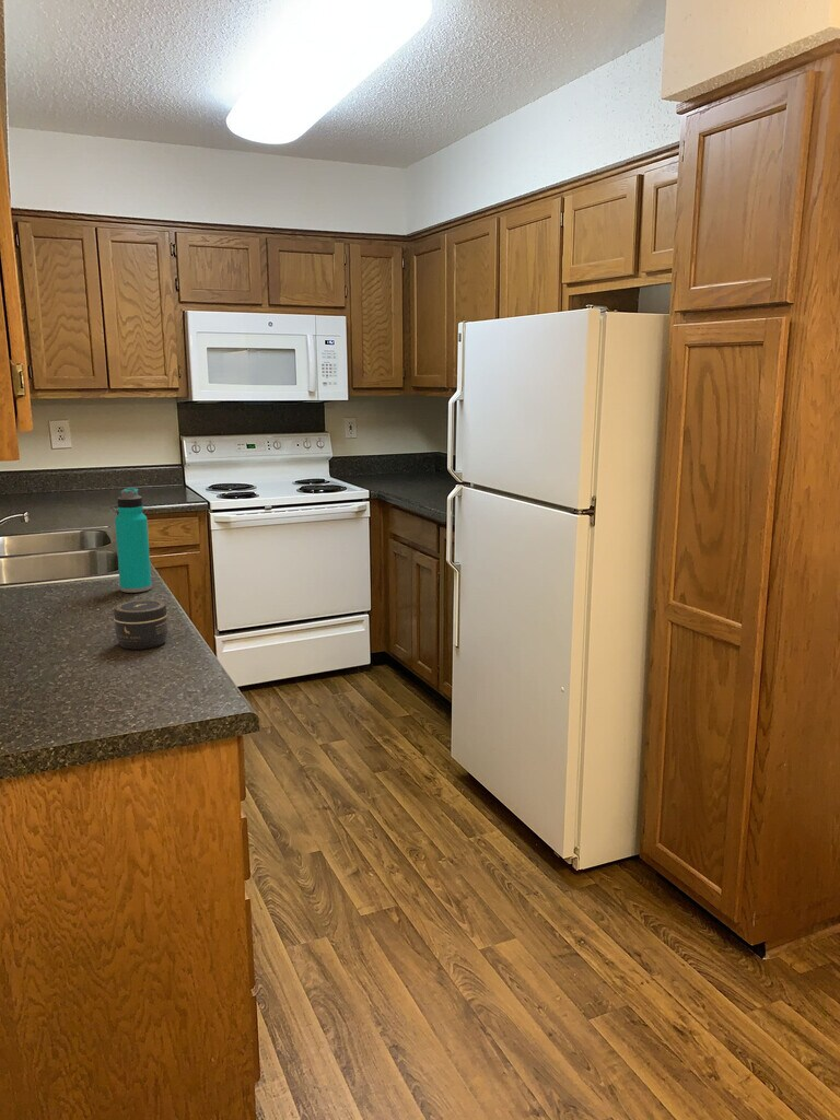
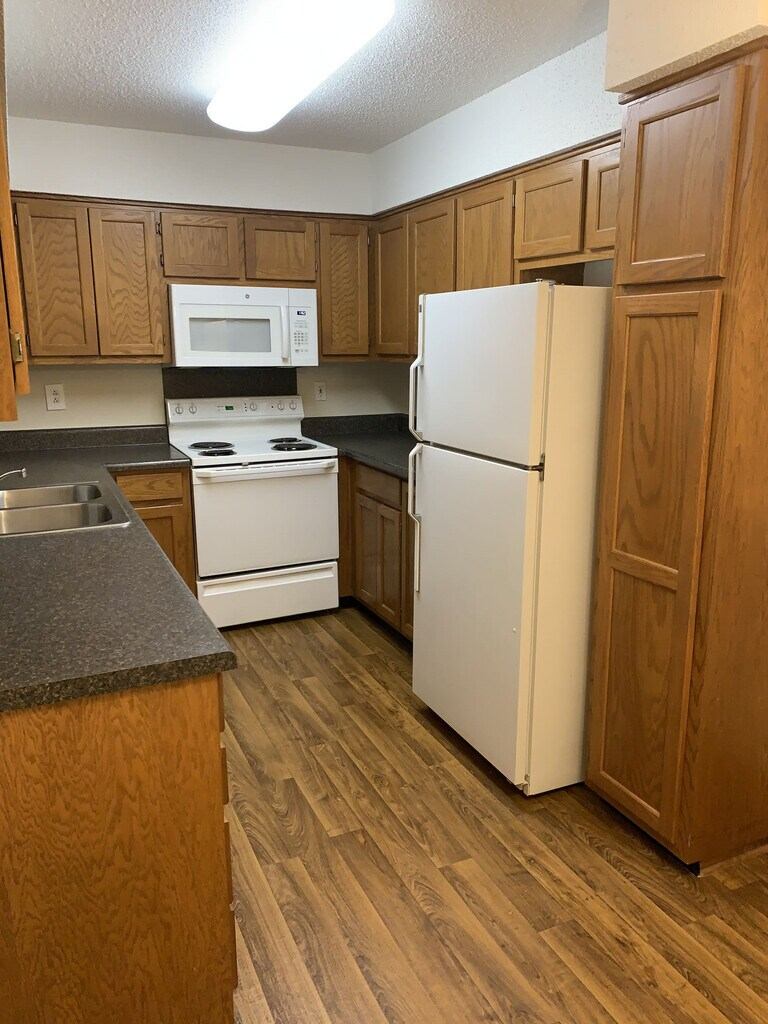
- water bottle [114,487,153,594]
- jar [113,598,168,651]
